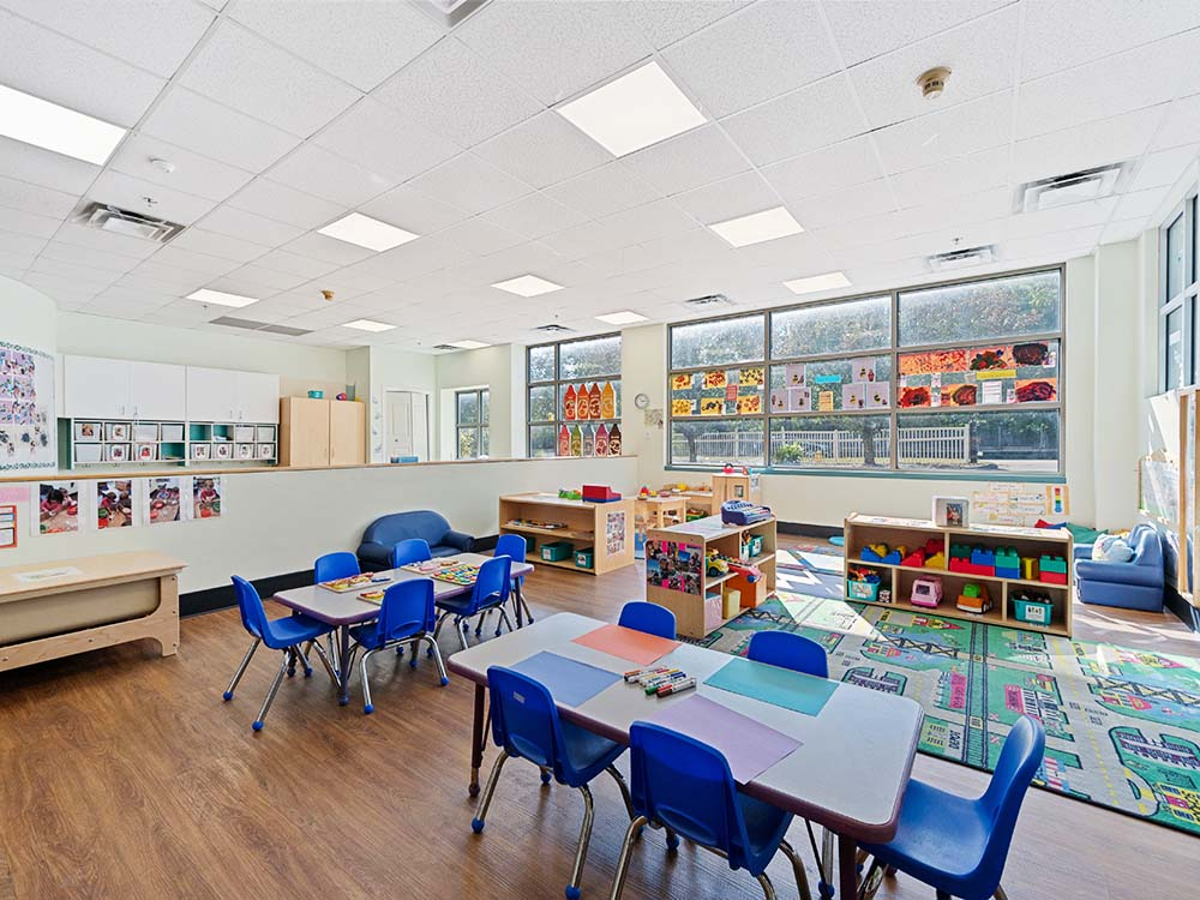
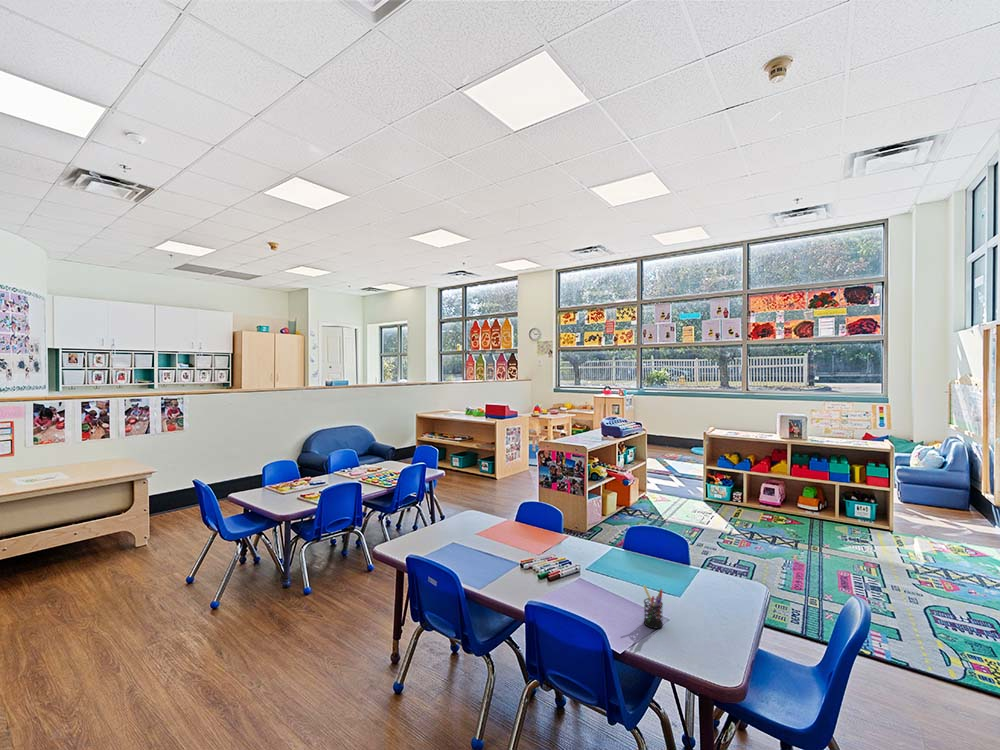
+ pen holder [642,585,664,630]
